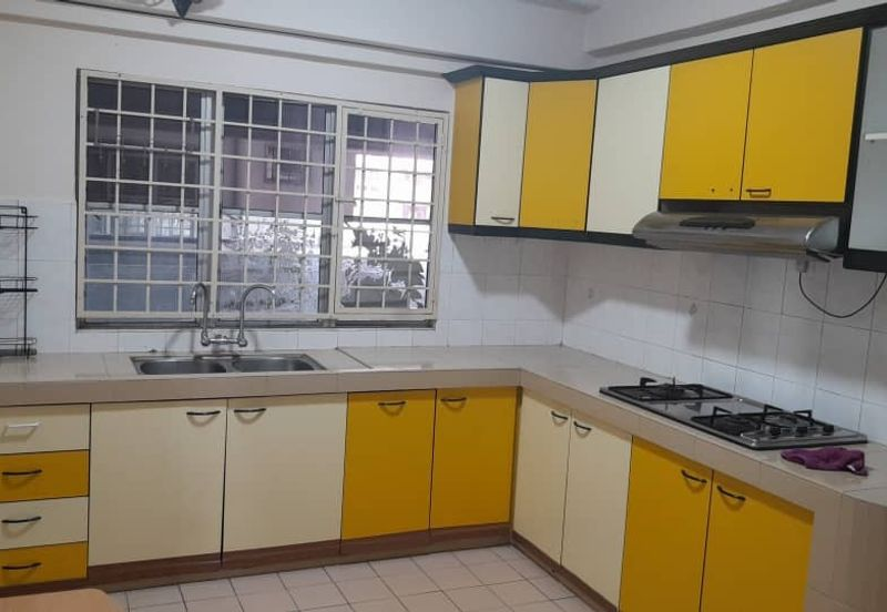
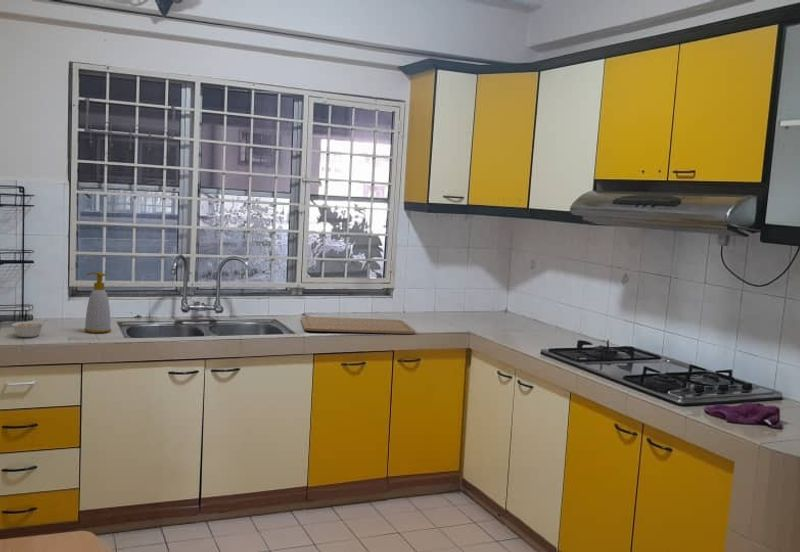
+ chopping board [300,316,416,335]
+ soap bottle [83,271,112,334]
+ legume [11,319,48,338]
